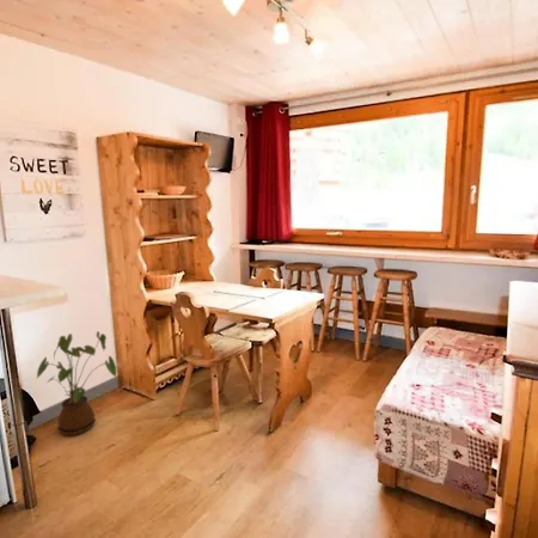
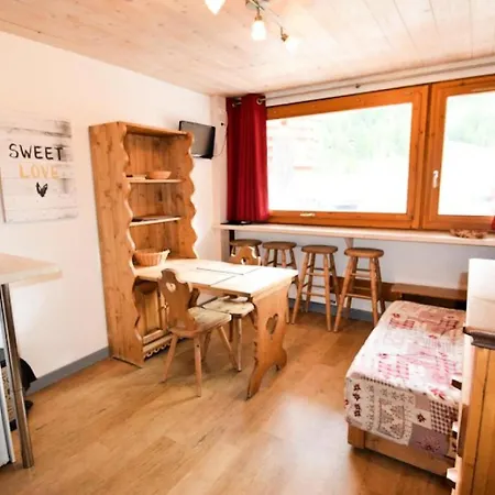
- house plant [35,330,118,436]
